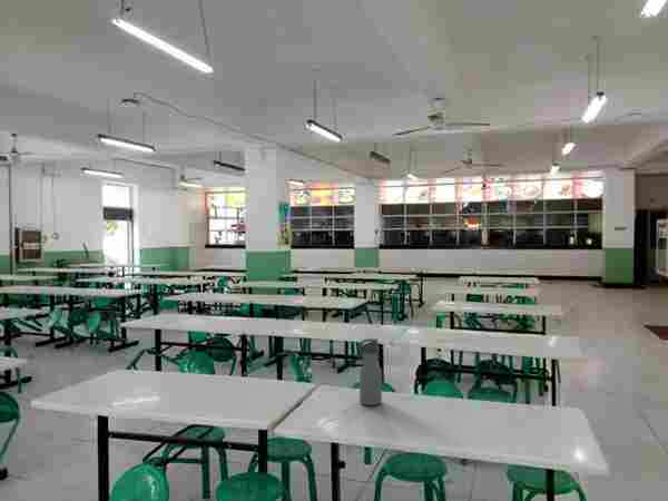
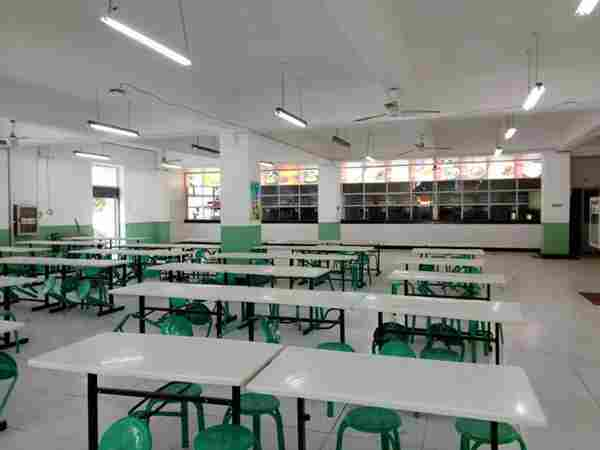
- water bottle [357,337,383,406]
